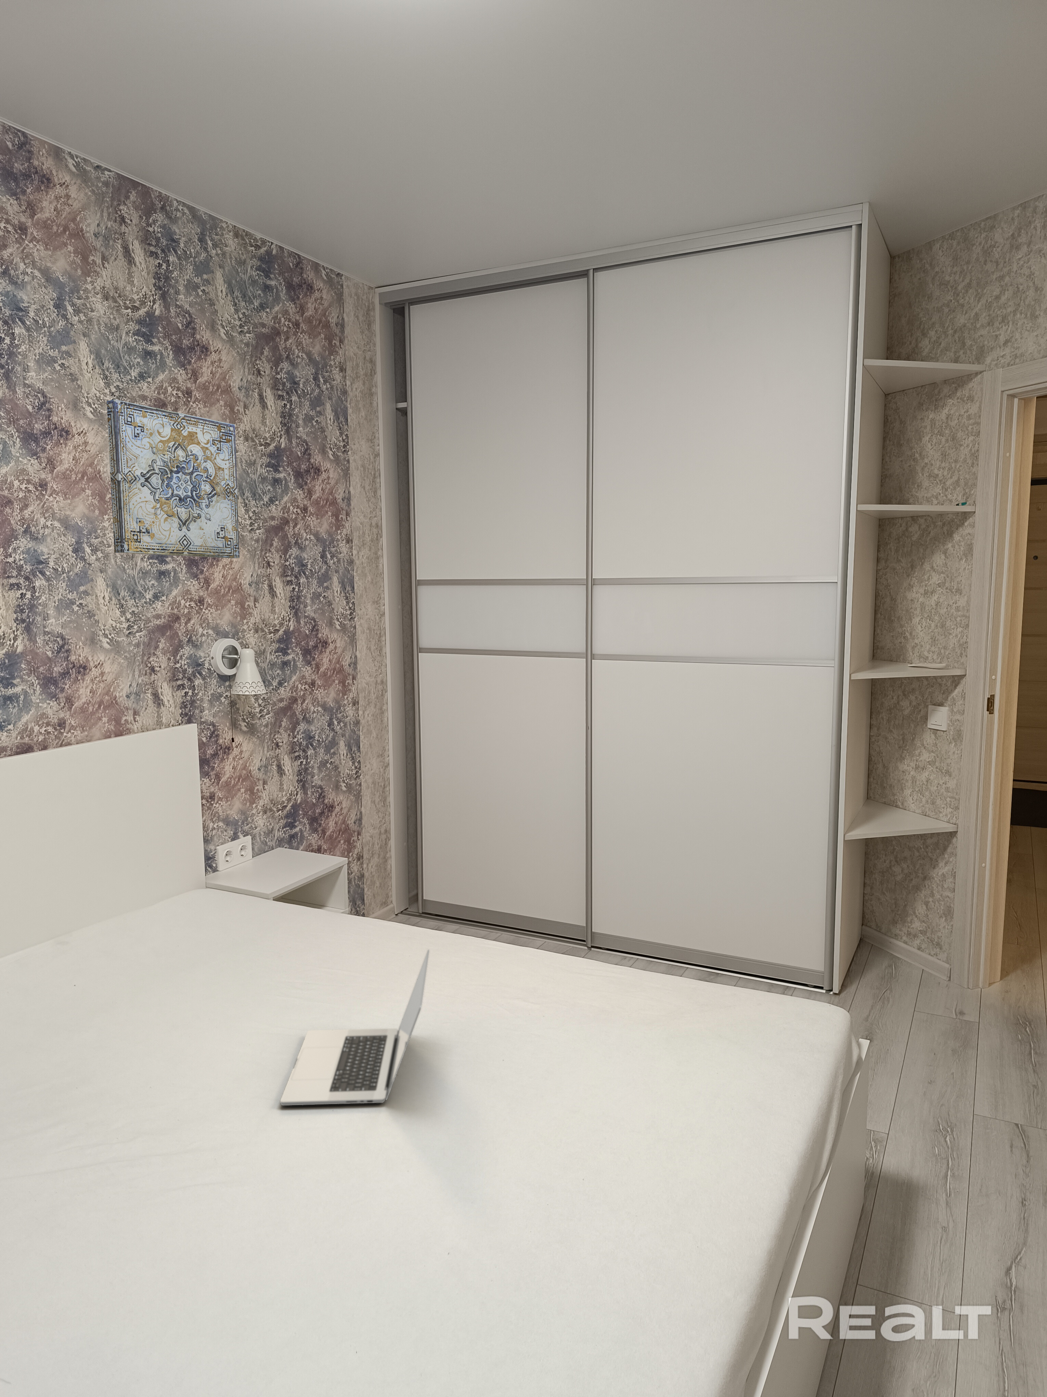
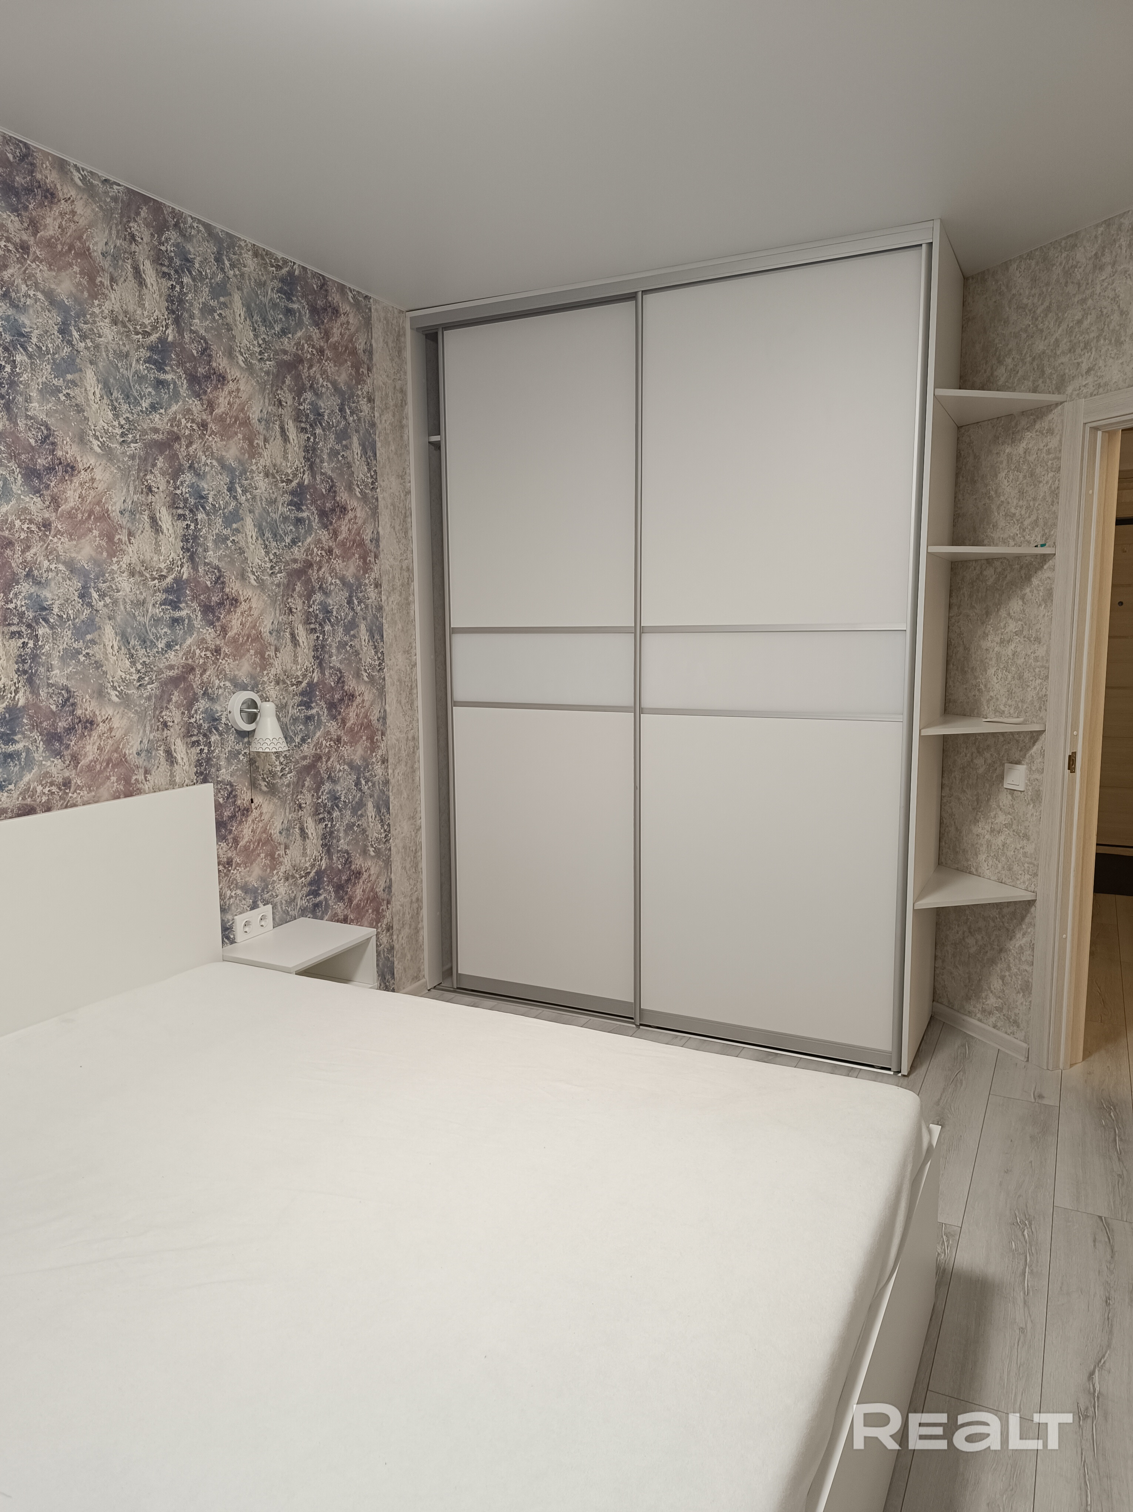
- wall art [107,399,240,559]
- laptop [279,949,430,1106]
